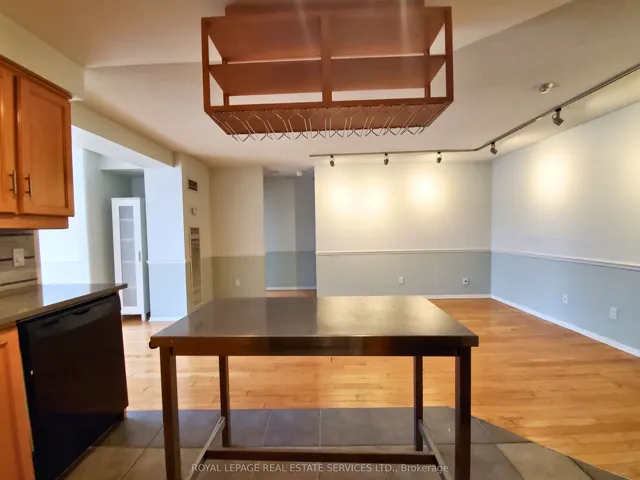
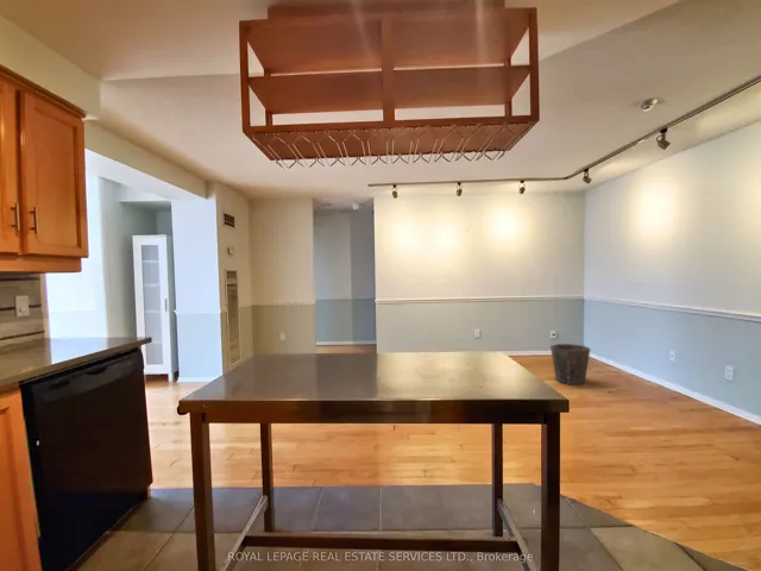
+ waste bin [549,343,591,385]
